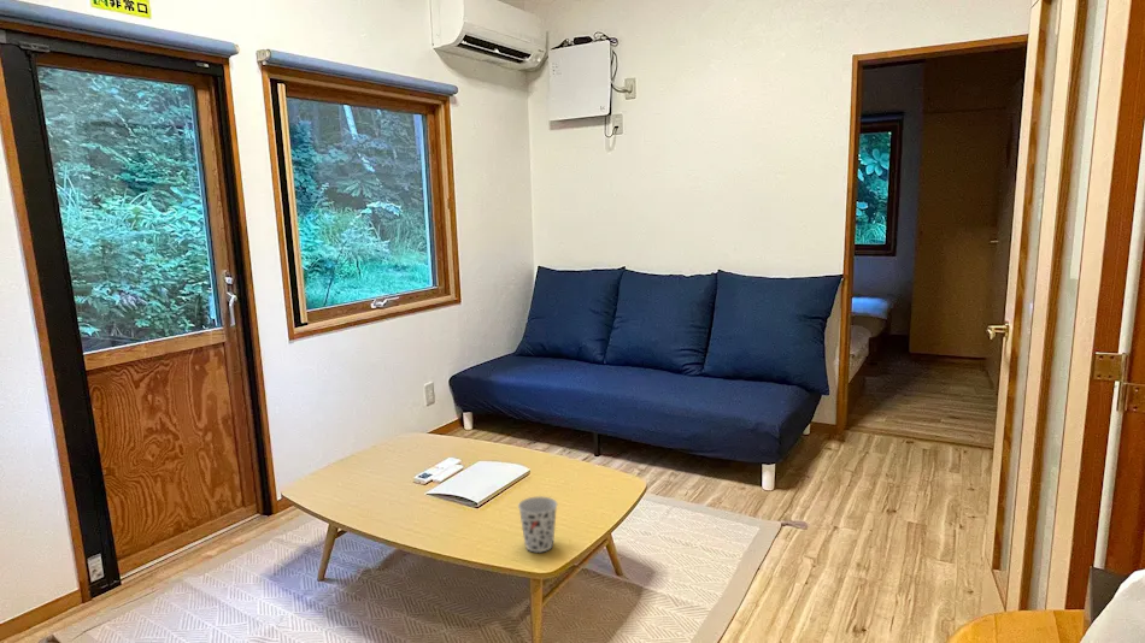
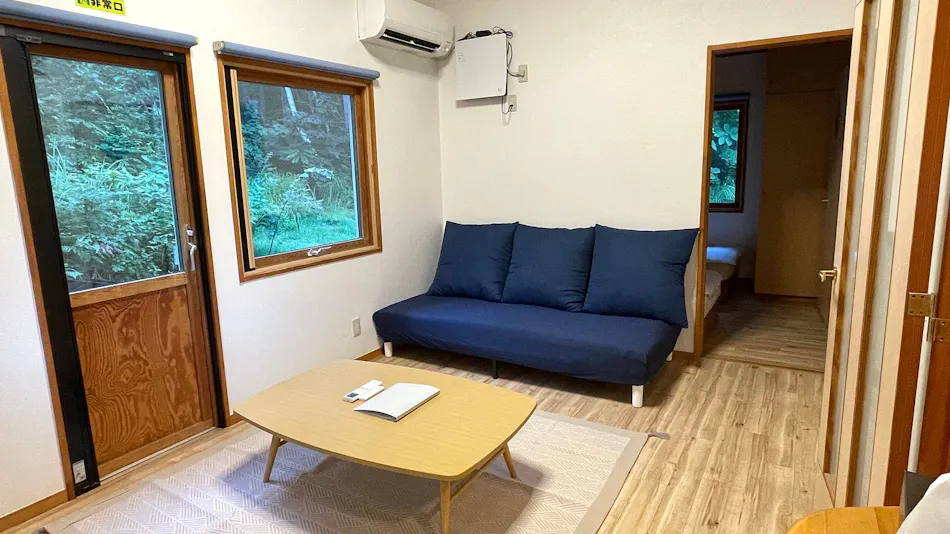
- cup [517,495,558,554]
